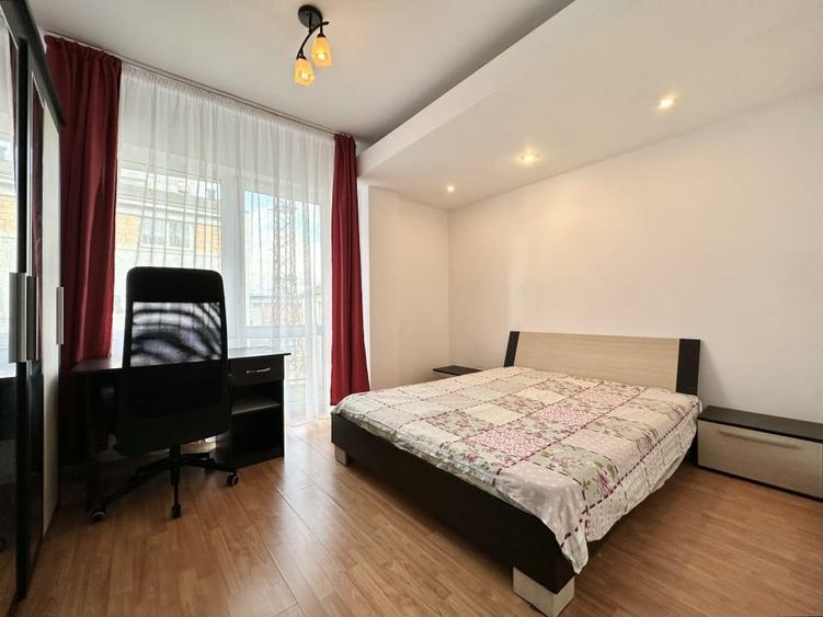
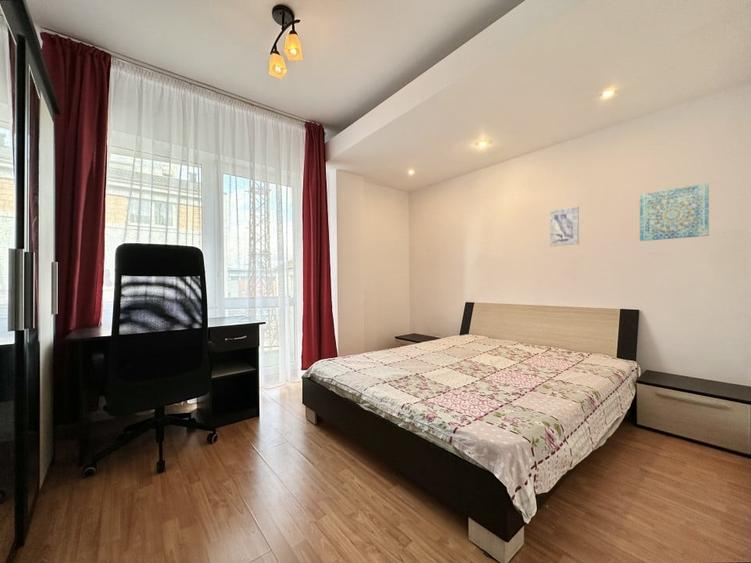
+ wall art [549,205,580,247]
+ wall art [639,182,710,242]
